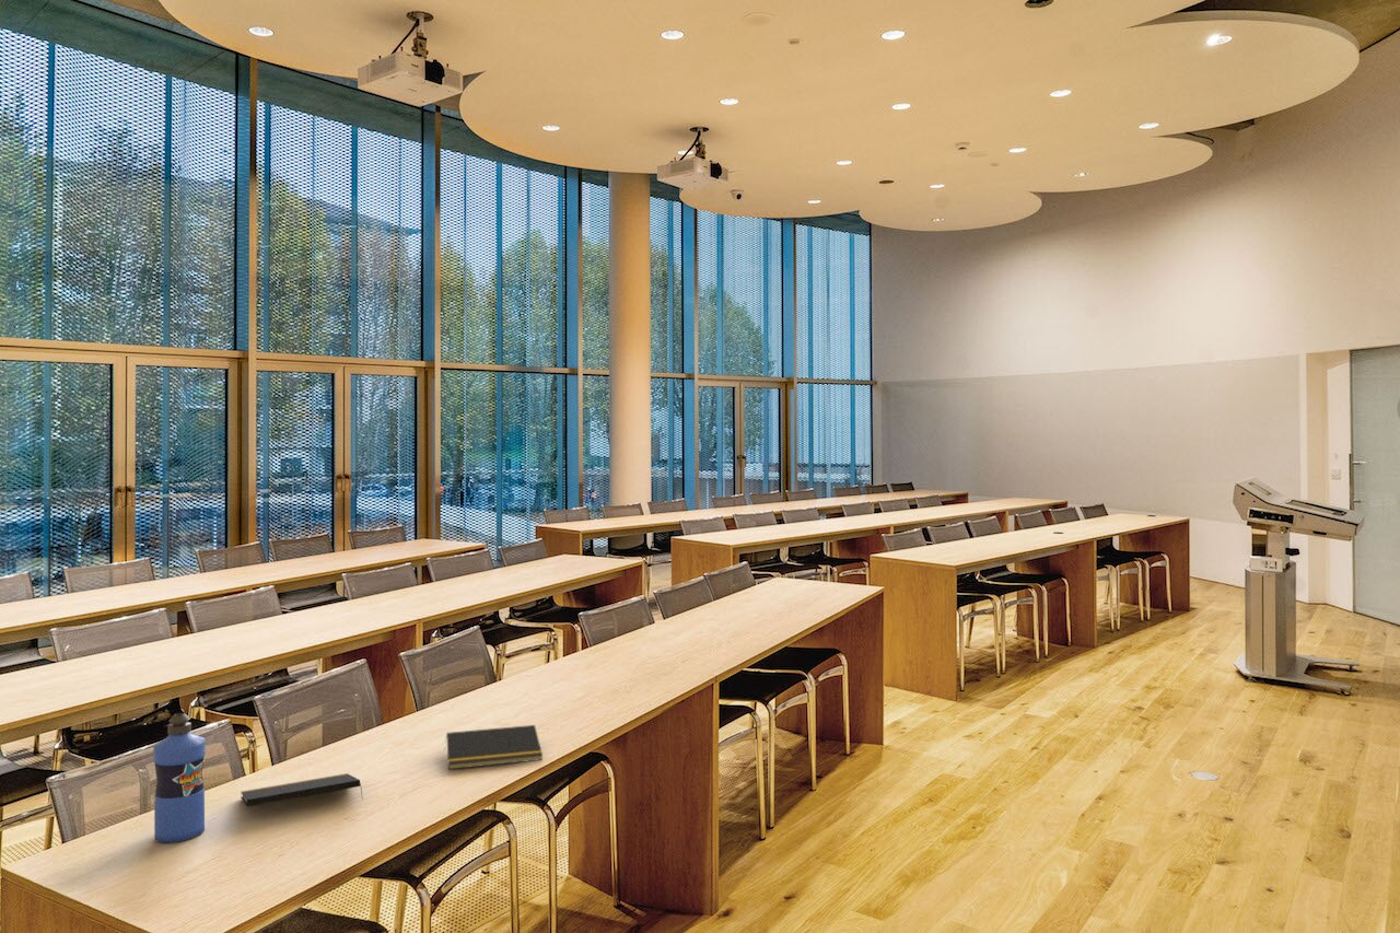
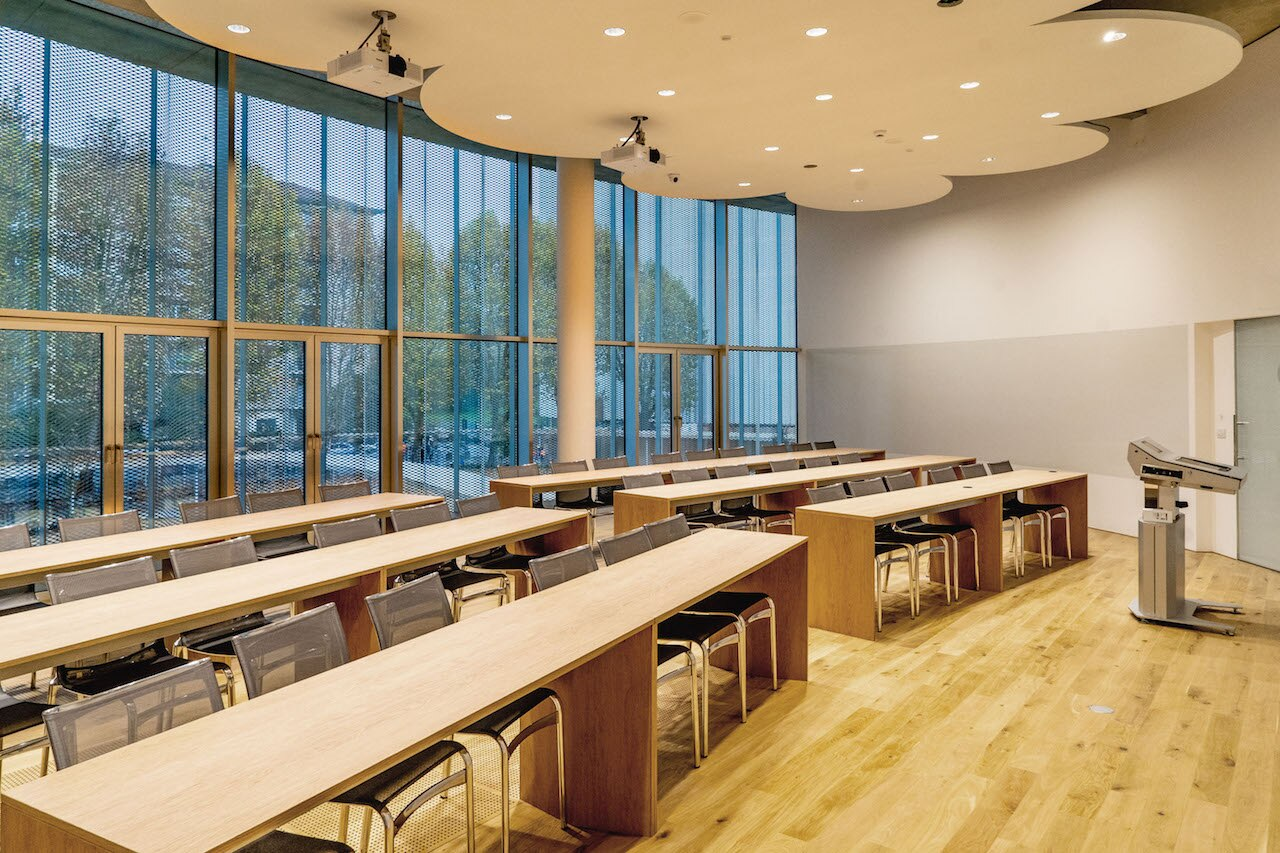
- notepad [240,772,364,807]
- notepad [443,724,544,770]
- water bottle [152,712,207,843]
